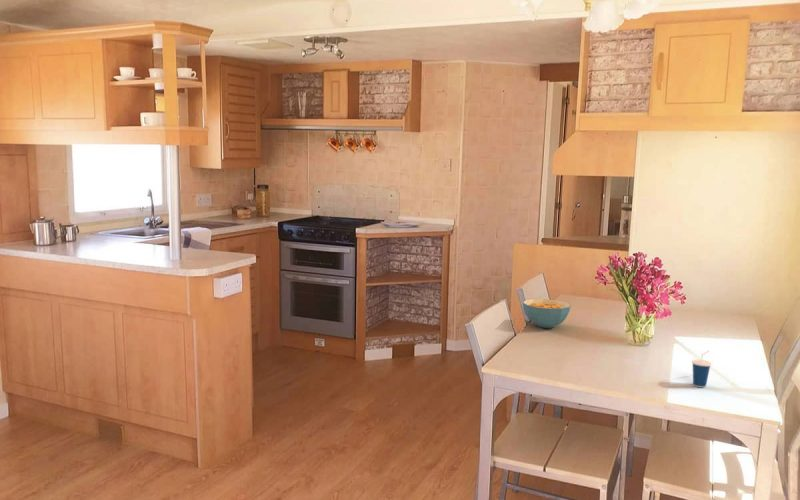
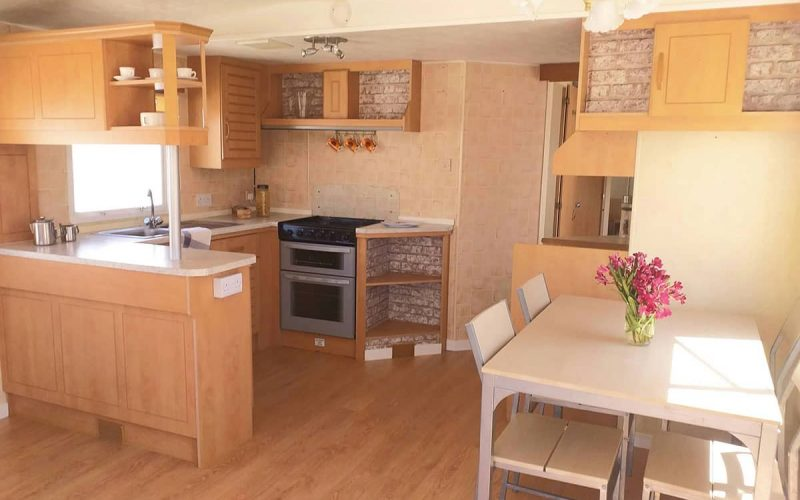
- cereal bowl [522,298,572,329]
- cup [691,350,712,388]
